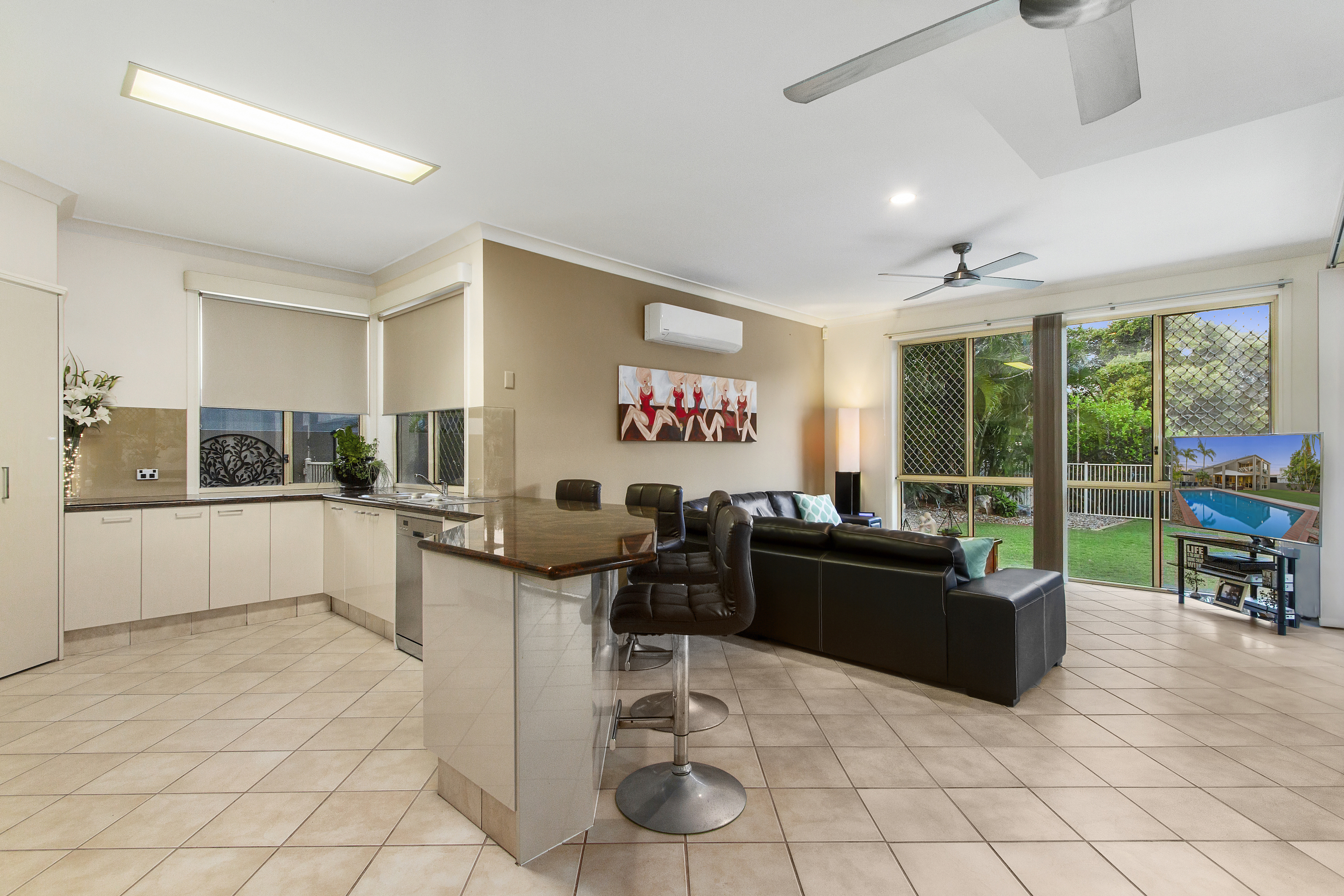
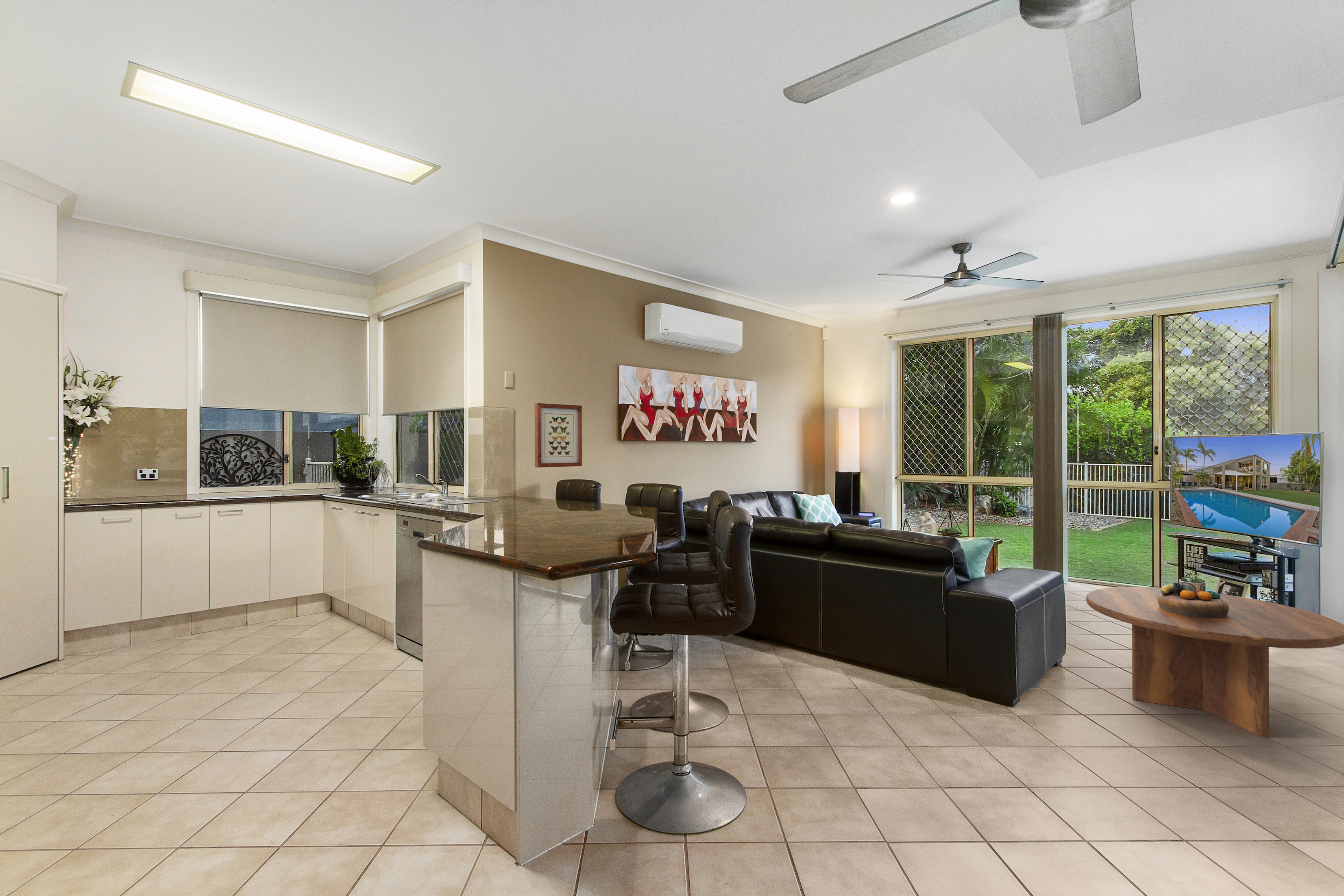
+ decorative bowl [1157,576,1229,618]
+ coffee table [1086,586,1344,738]
+ wall art [534,403,582,468]
